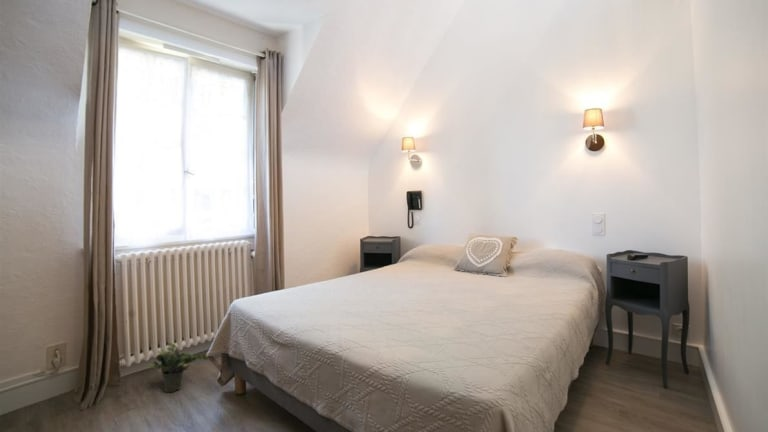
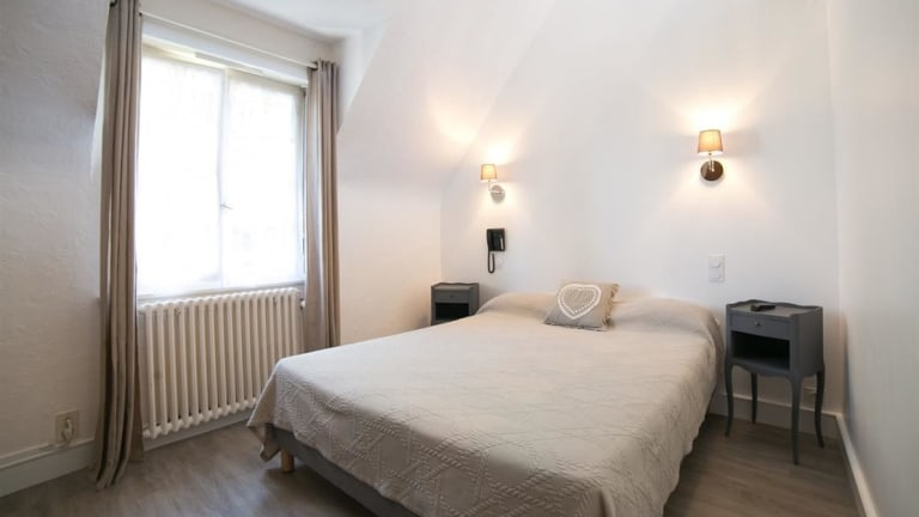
- potted plant [148,341,209,393]
